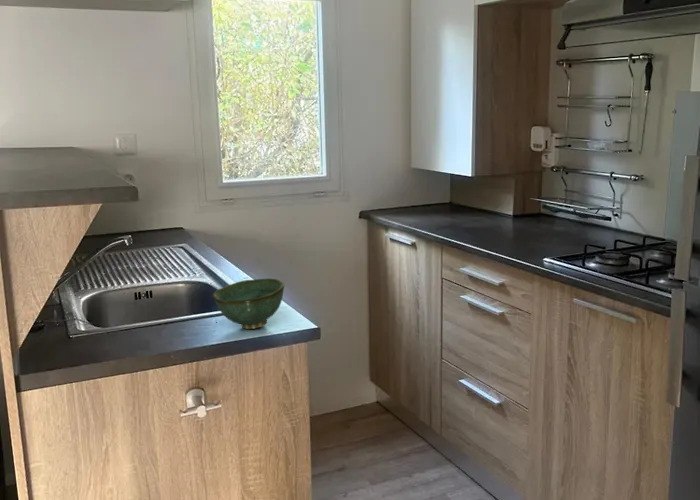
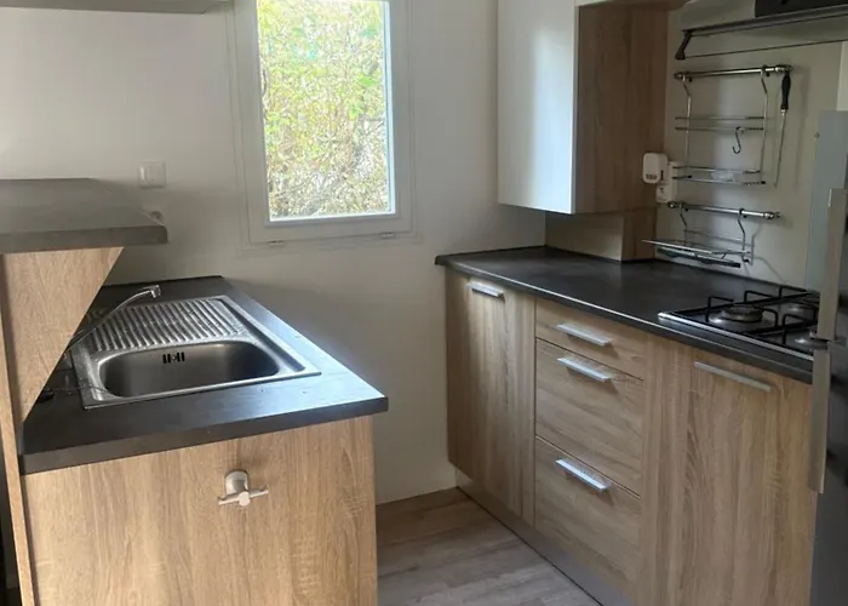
- bowl [211,277,286,330]
